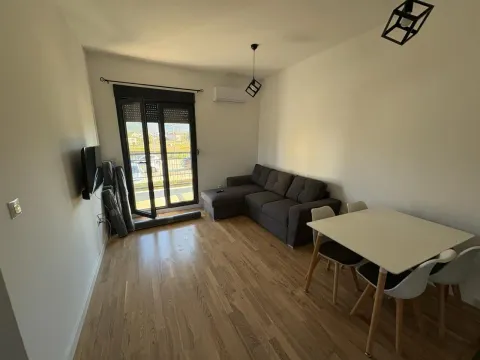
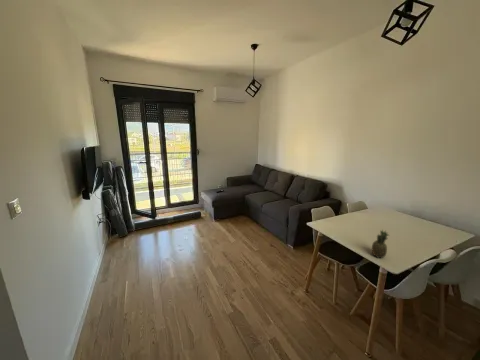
+ fruit [371,228,390,259]
